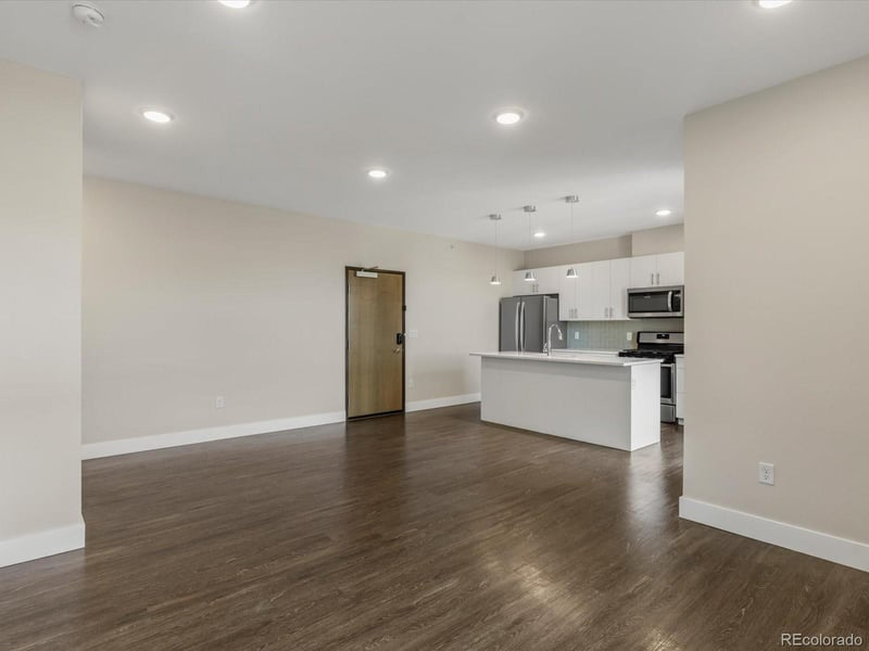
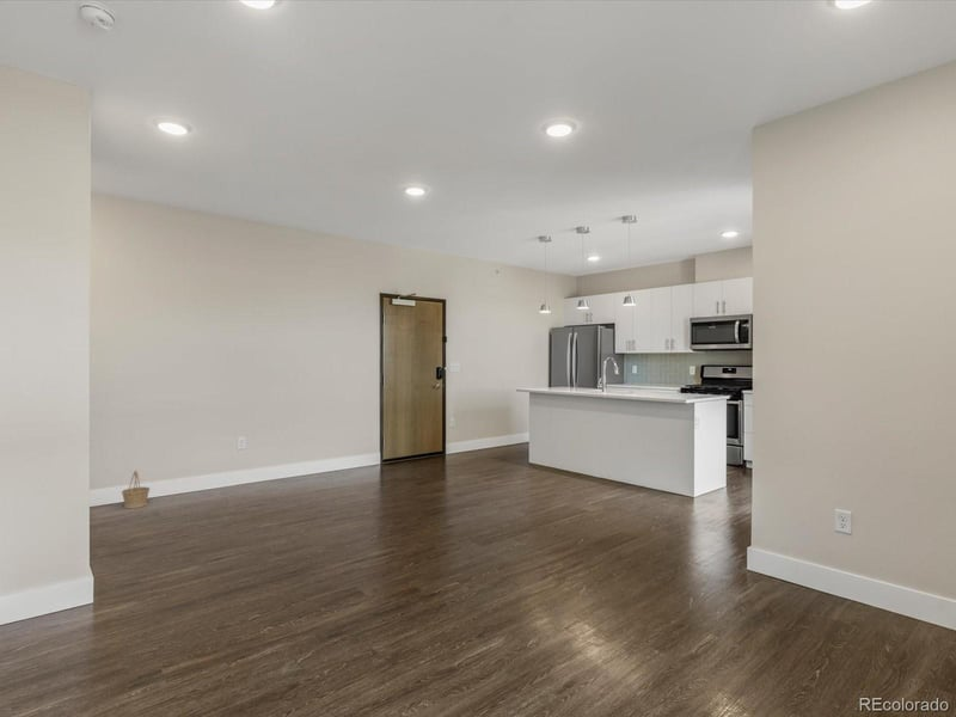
+ basket [121,470,151,509]
